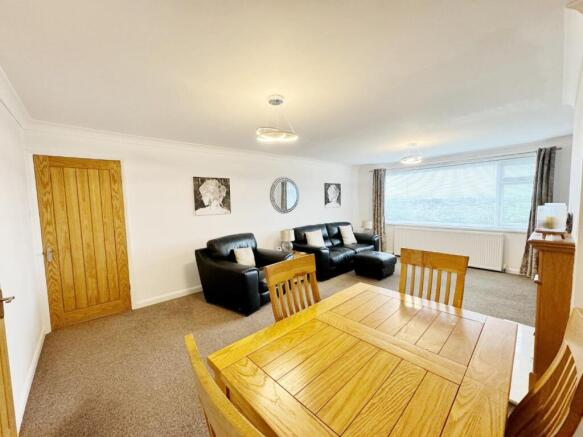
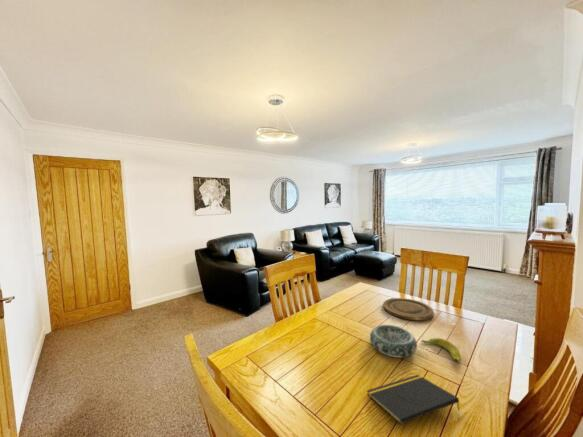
+ decorative bowl [369,324,418,359]
+ plate [382,297,435,321]
+ notepad [366,374,461,425]
+ banana [420,337,462,362]
